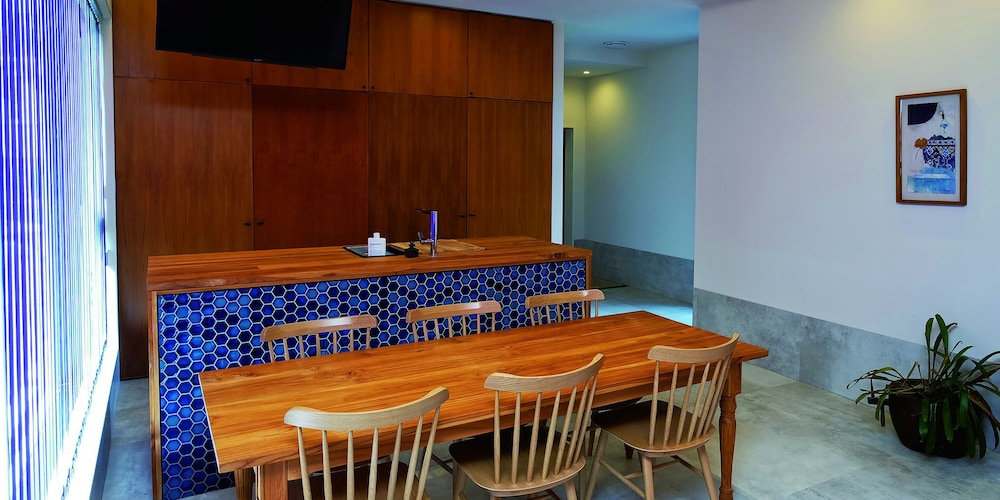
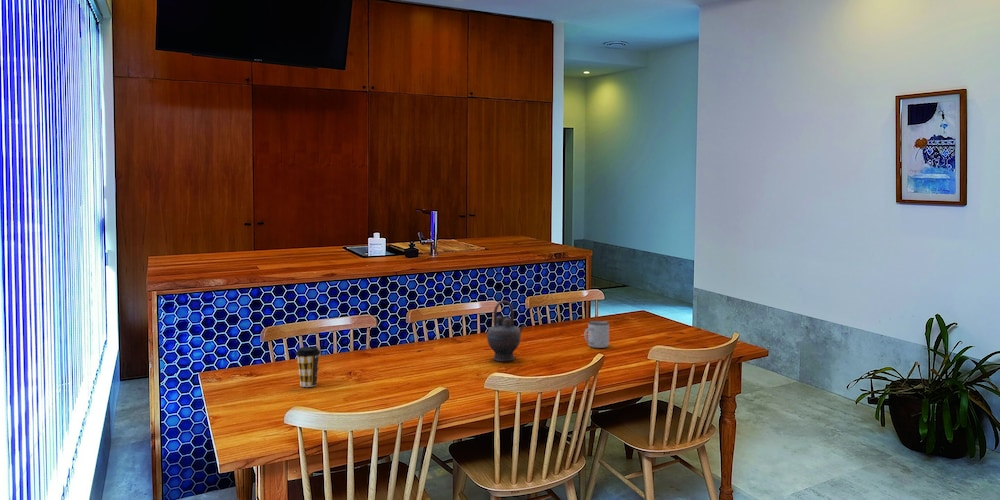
+ coffee cup [295,346,321,388]
+ teapot [486,299,527,362]
+ mug [583,320,610,349]
